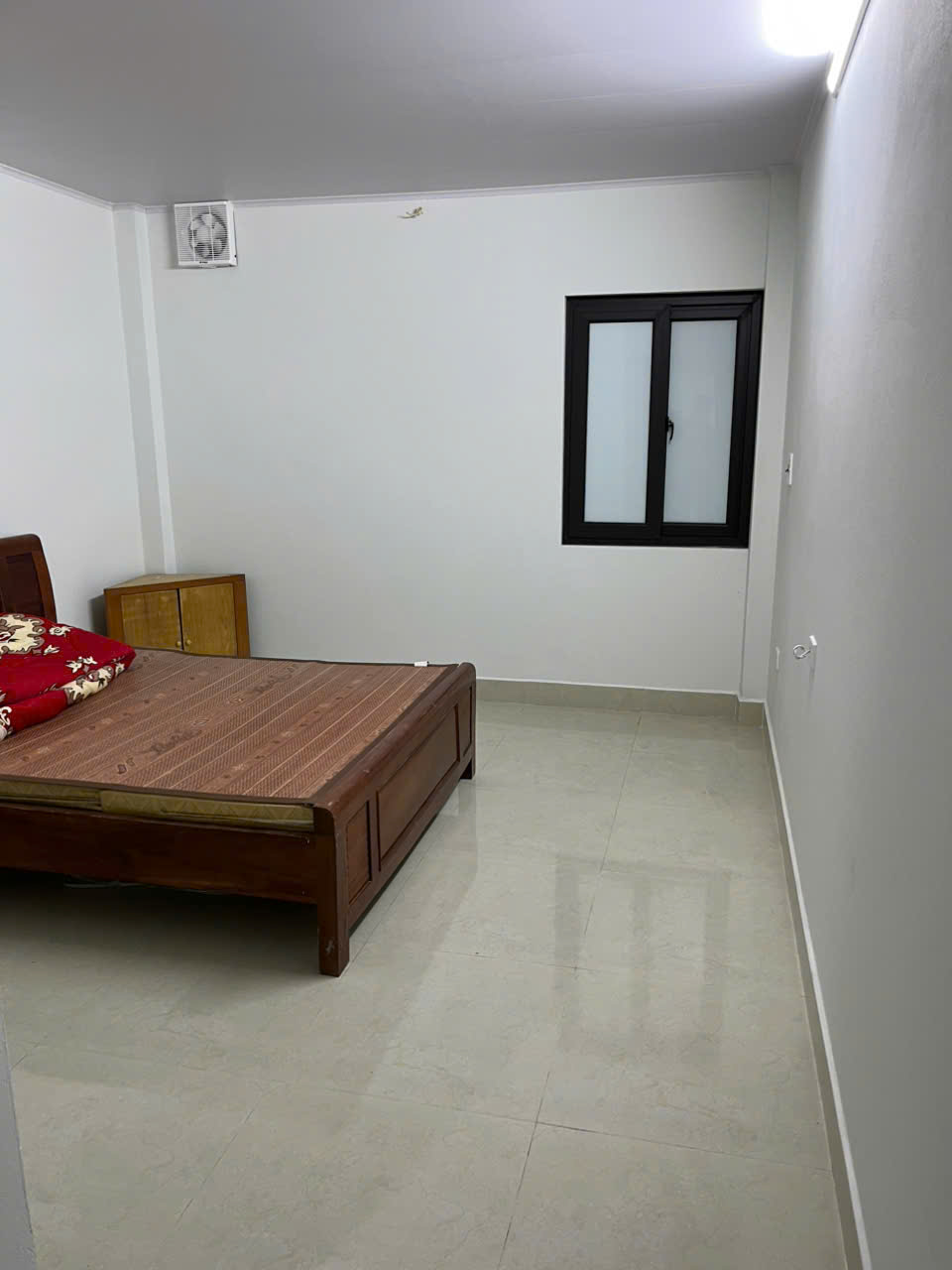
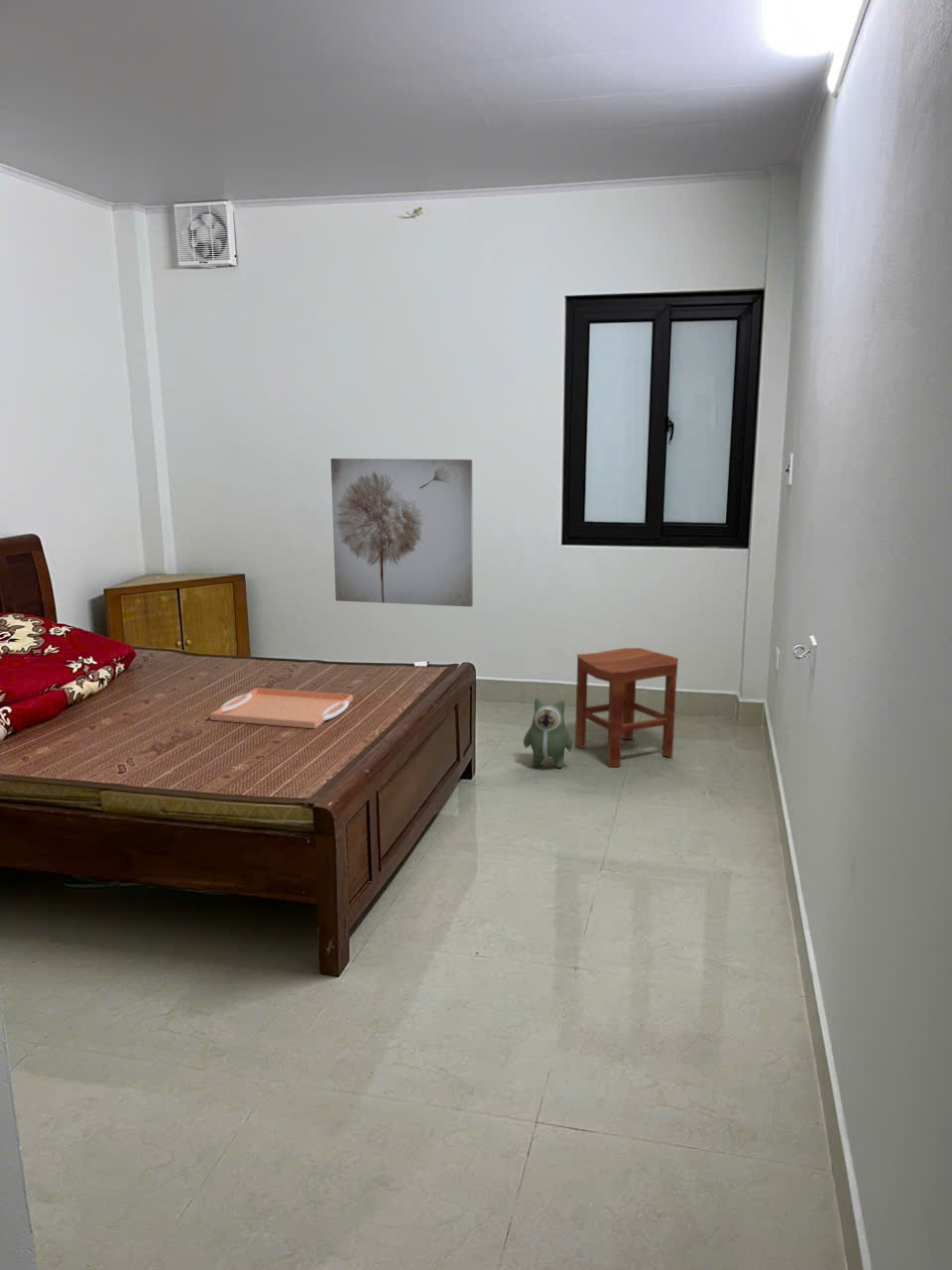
+ plush toy [523,698,574,769]
+ serving tray [209,687,354,729]
+ stool [574,647,679,768]
+ wall art [330,457,474,607]
